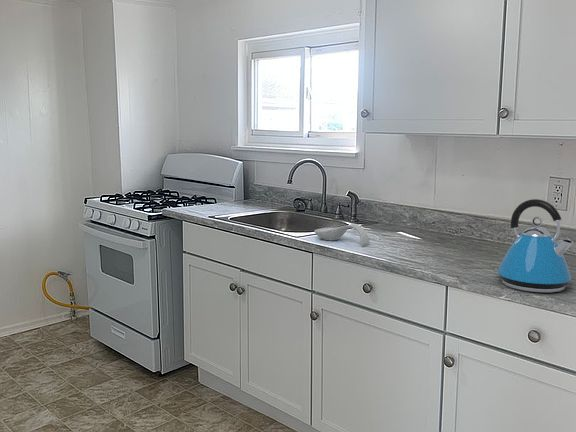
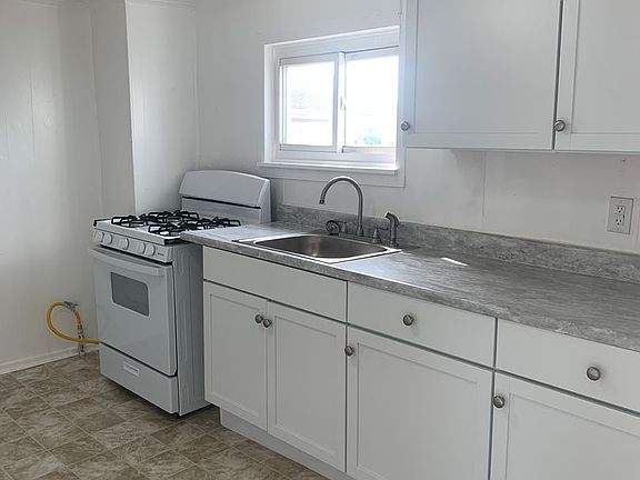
- kettle [494,198,574,294]
- spoon rest [314,223,370,246]
